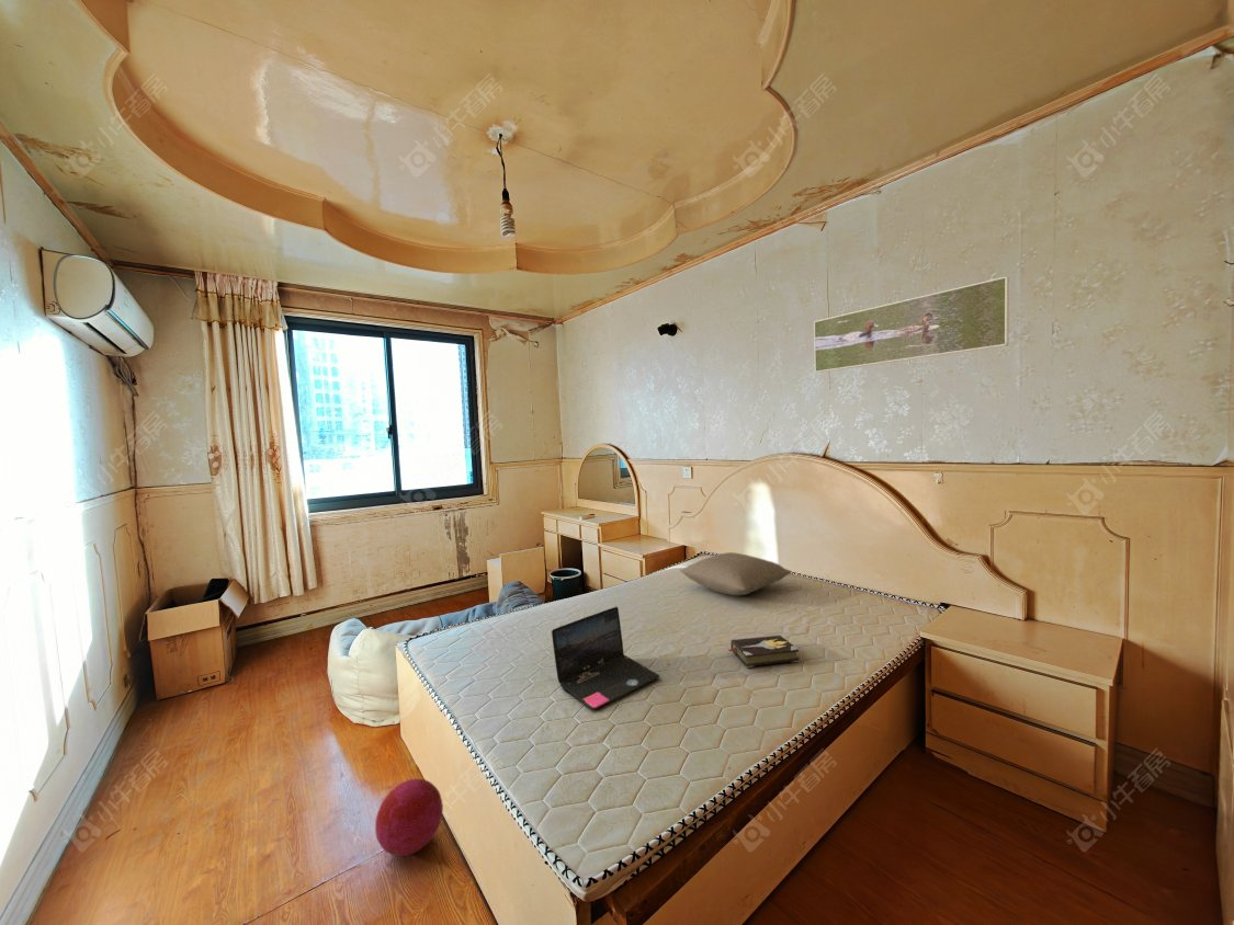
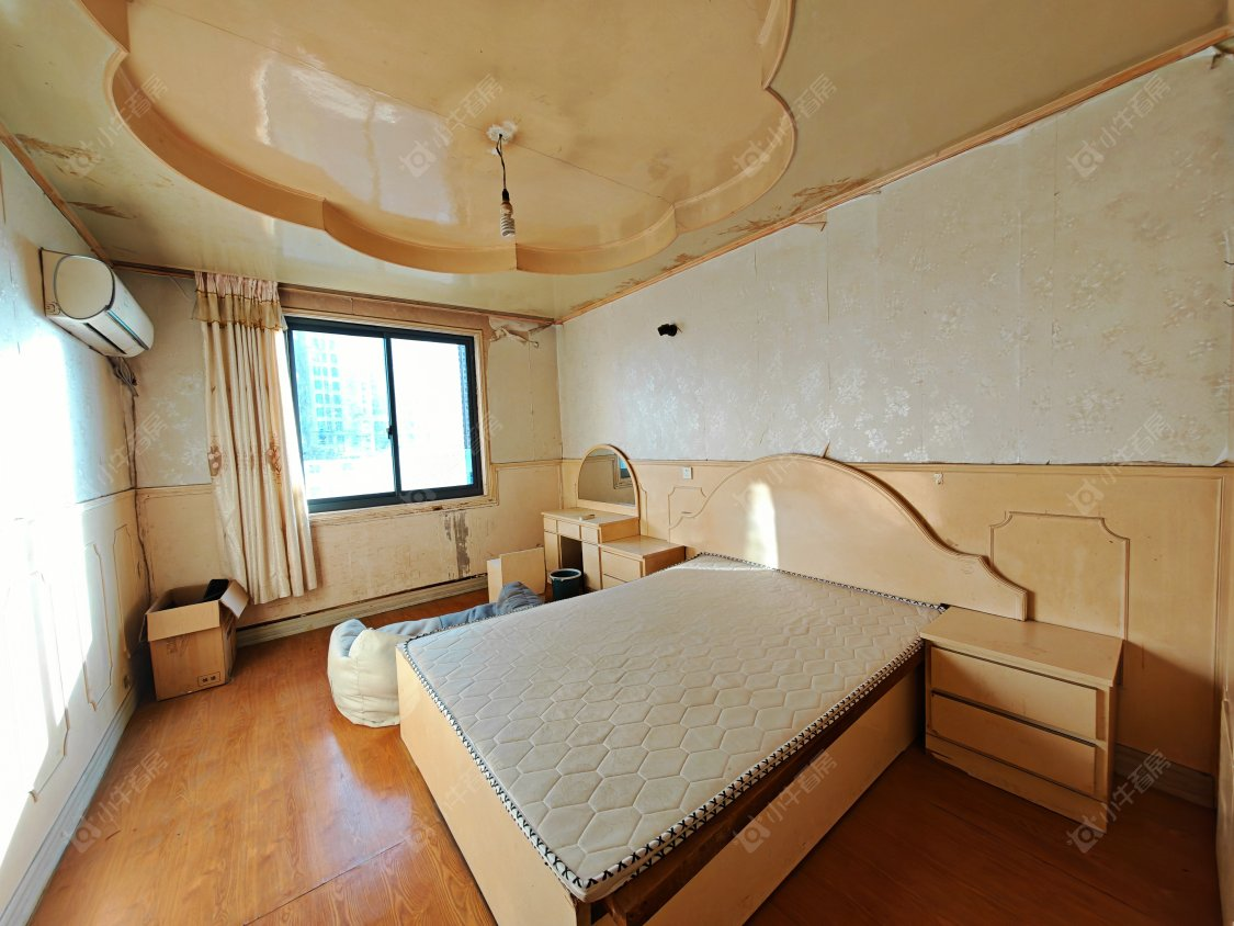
- hardback book [728,635,801,669]
- ball [374,777,444,857]
- laptop [551,606,660,711]
- pillow [679,551,793,596]
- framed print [813,275,1010,374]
